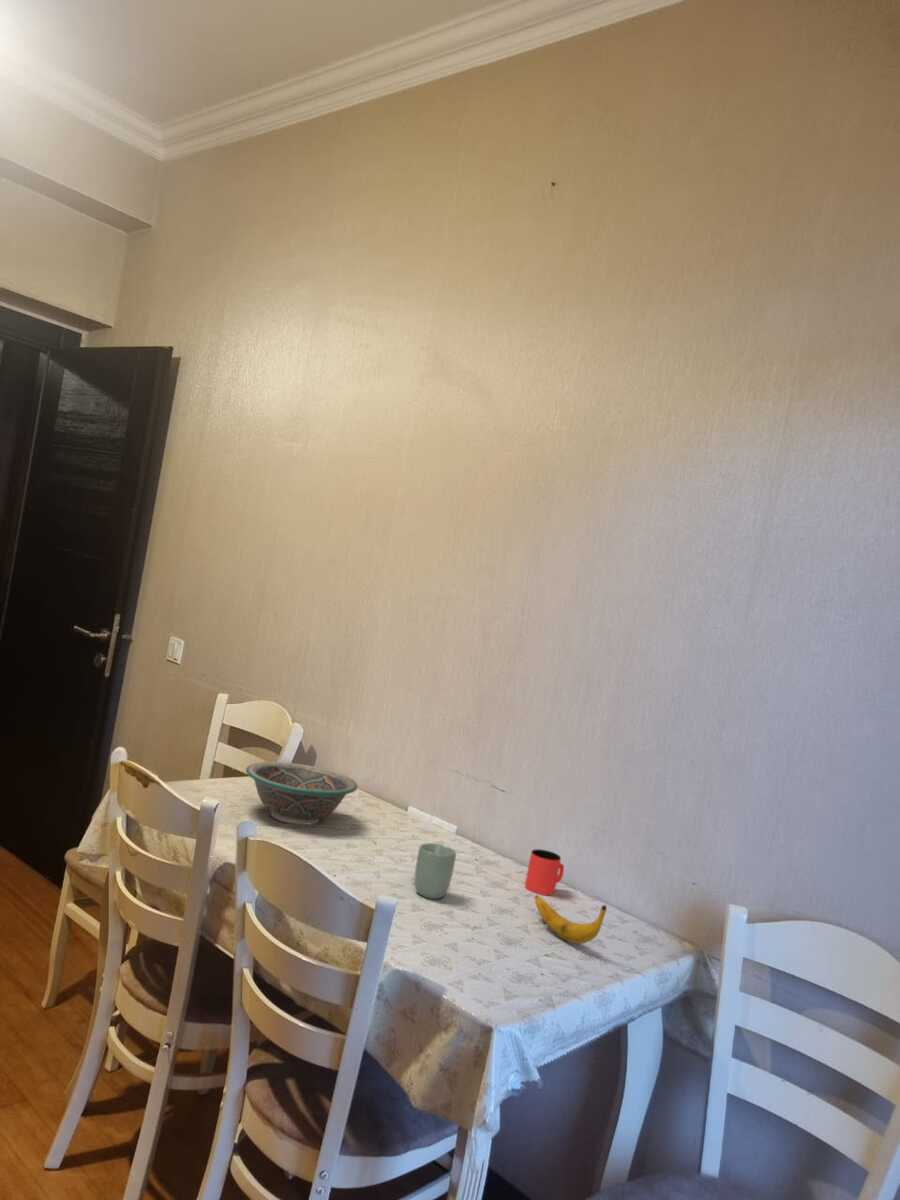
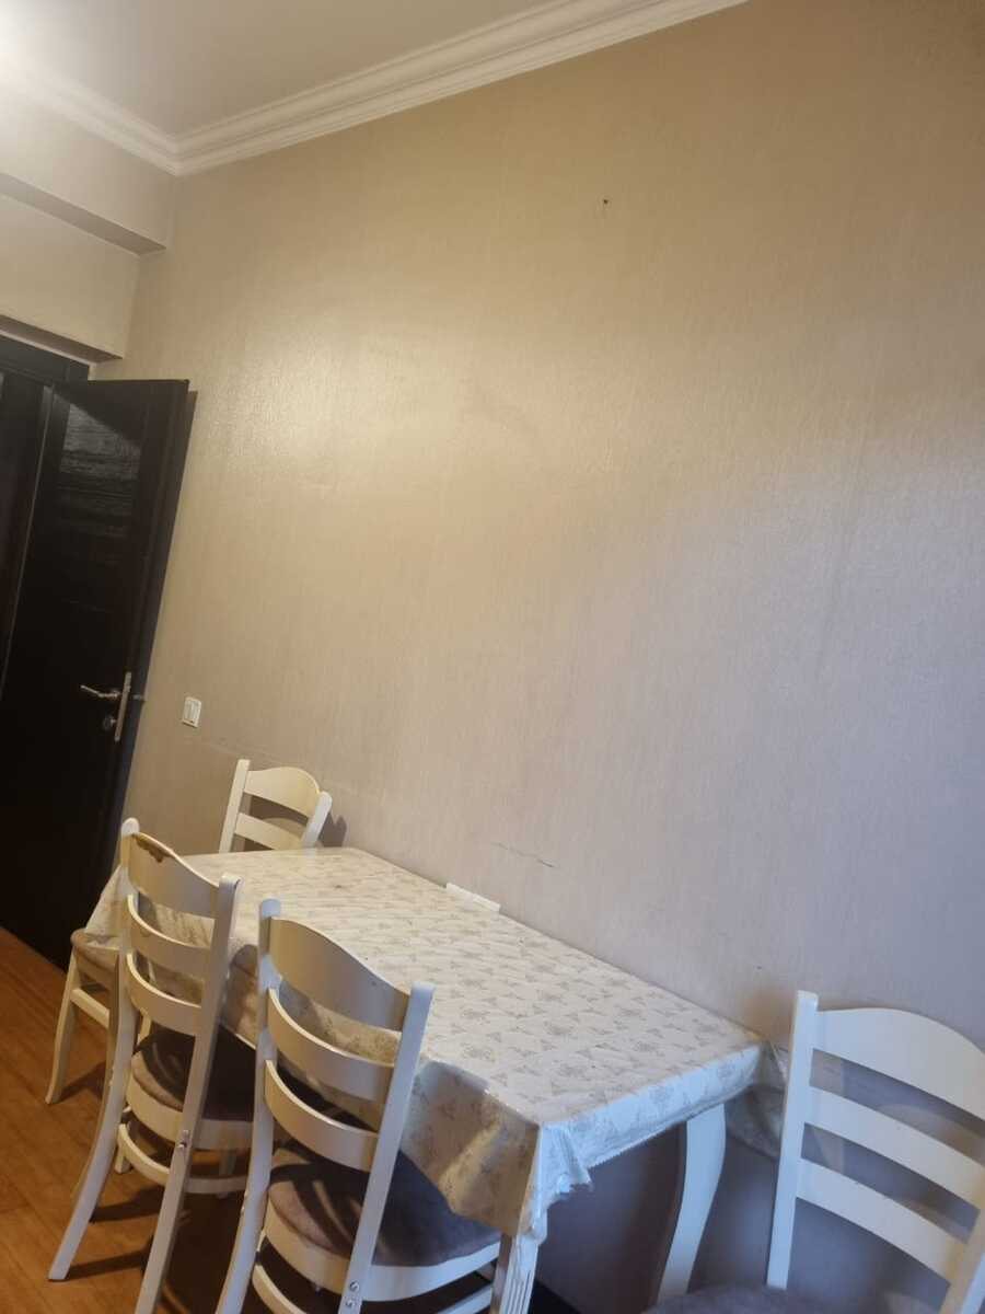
- cup [413,842,457,900]
- cup [524,848,565,896]
- bowl [245,761,358,825]
- banana [534,895,608,945]
